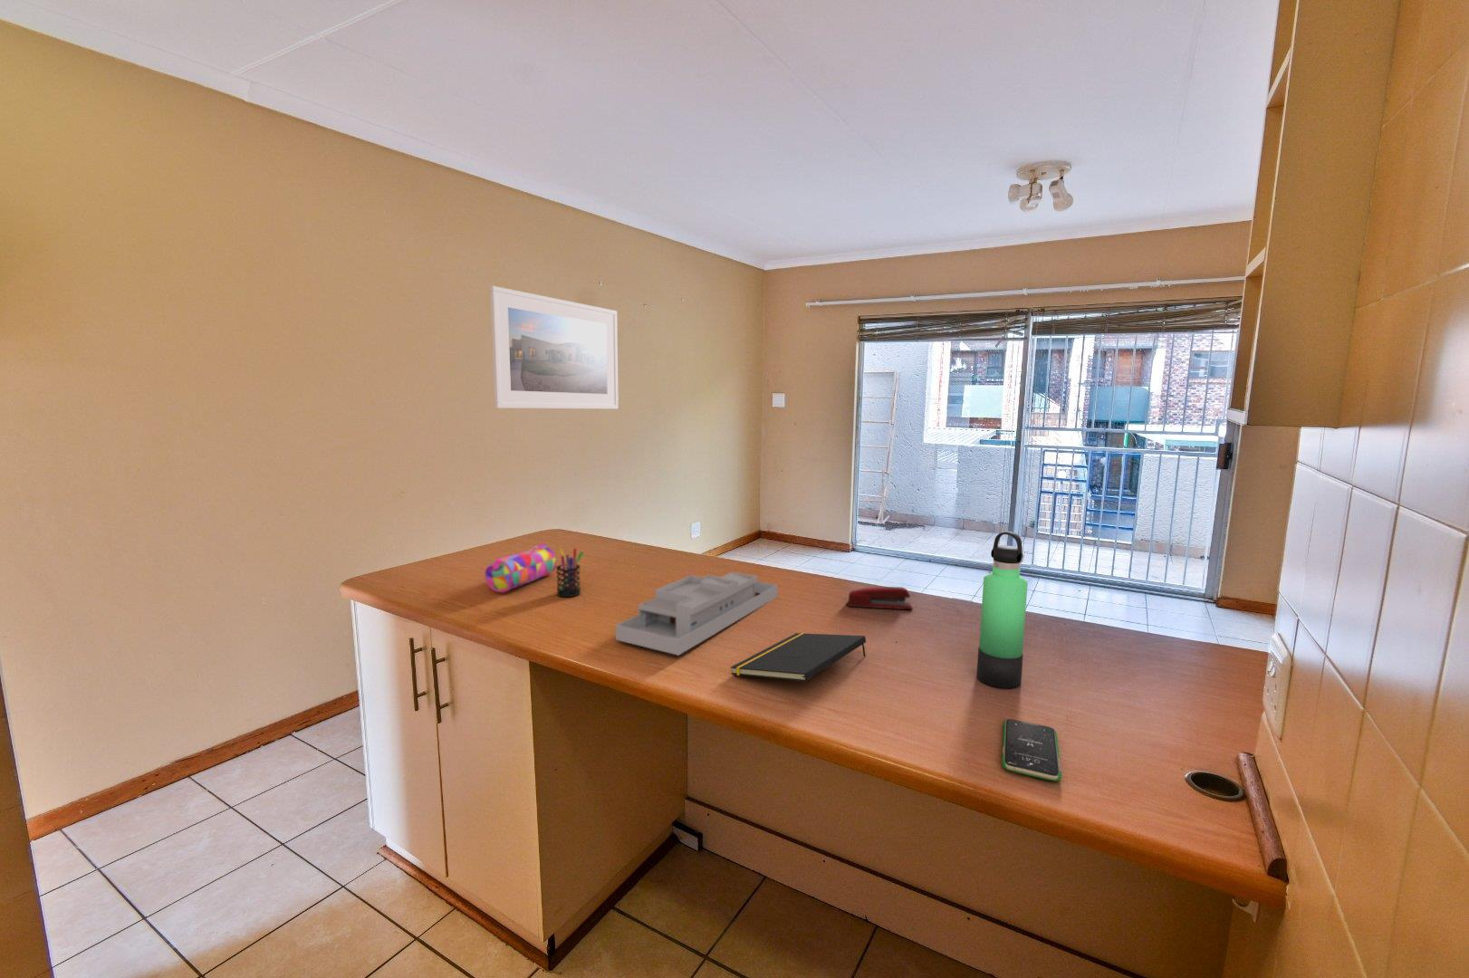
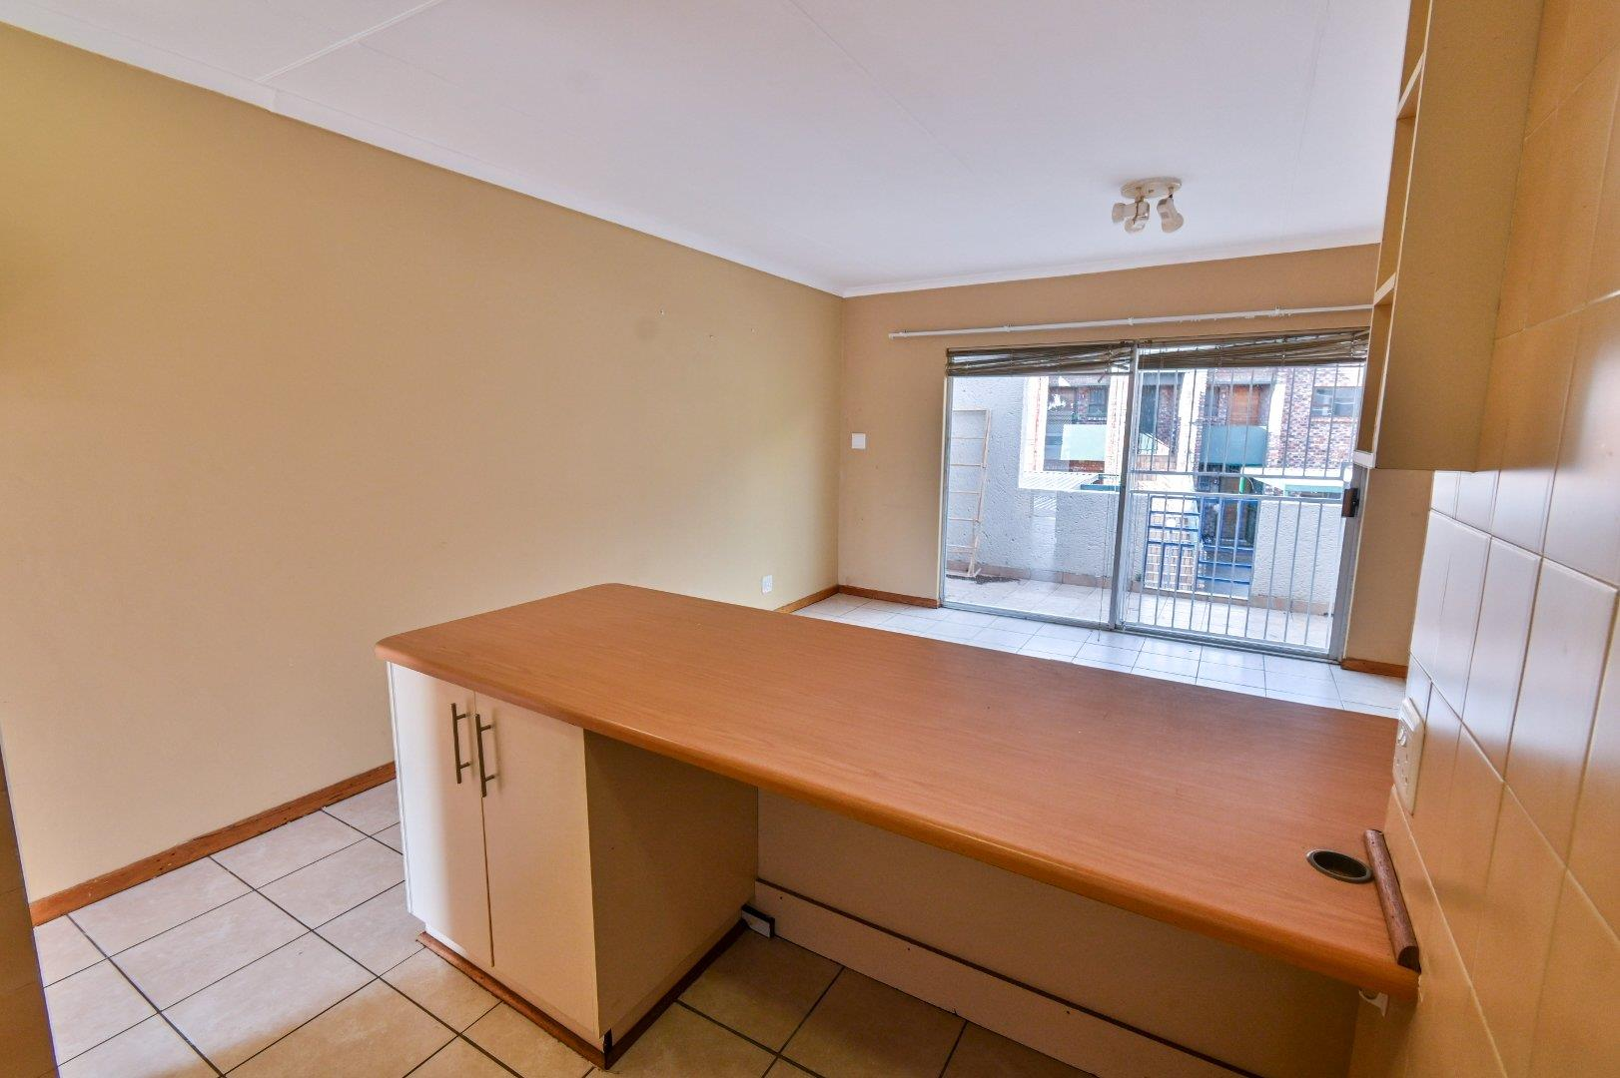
- notepad [730,632,867,682]
- pencil case [483,542,557,593]
- thermos bottle [976,530,1029,689]
- pen holder [557,547,584,598]
- smartphone [1002,718,1062,782]
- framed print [489,285,620,410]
- desk organizer [614,571,779,656]
- stapler [845,586,913,610]
